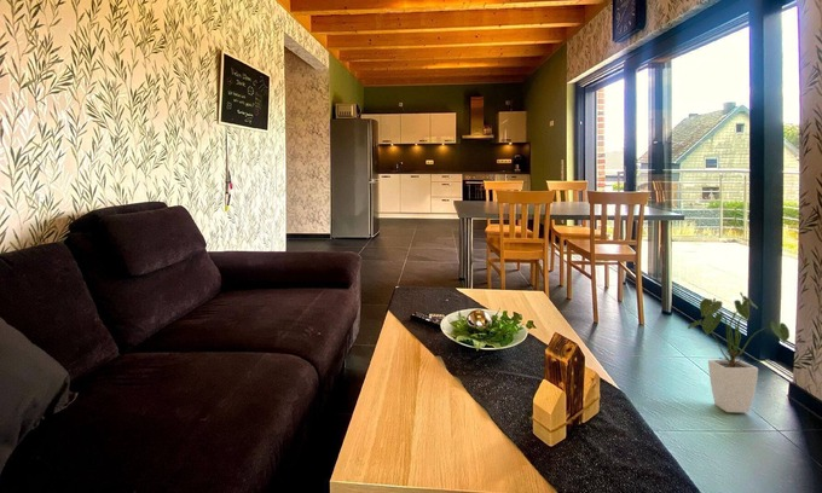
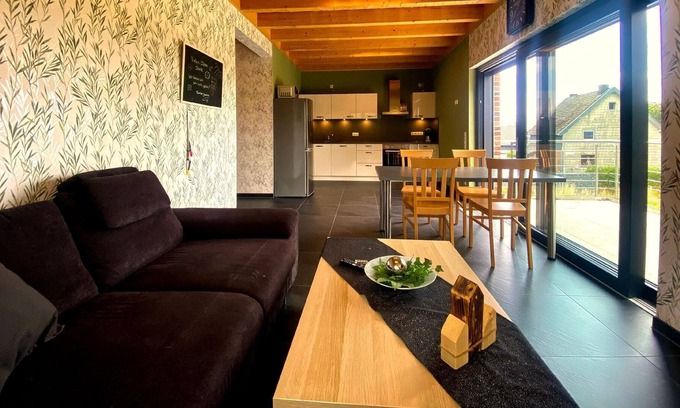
- house plant [687,291,791,413]
